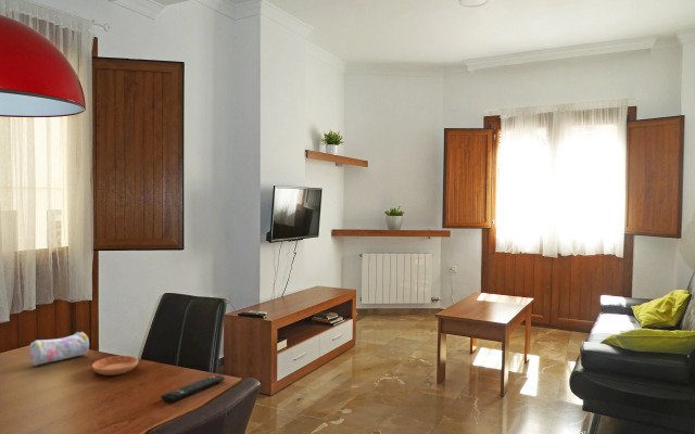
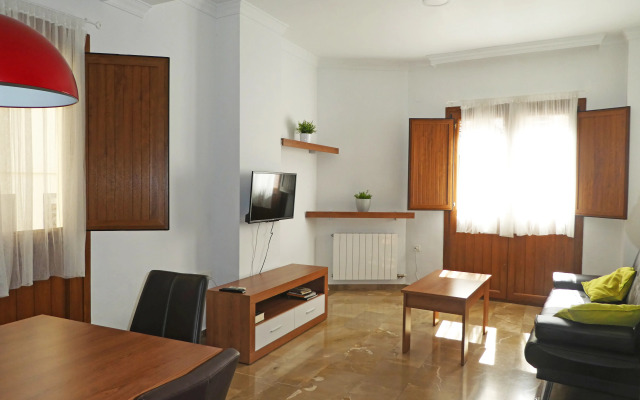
- remote control [160,374,226,404]
- saucer [91,355,139,376]
- pencil case [28,331,90,367]
